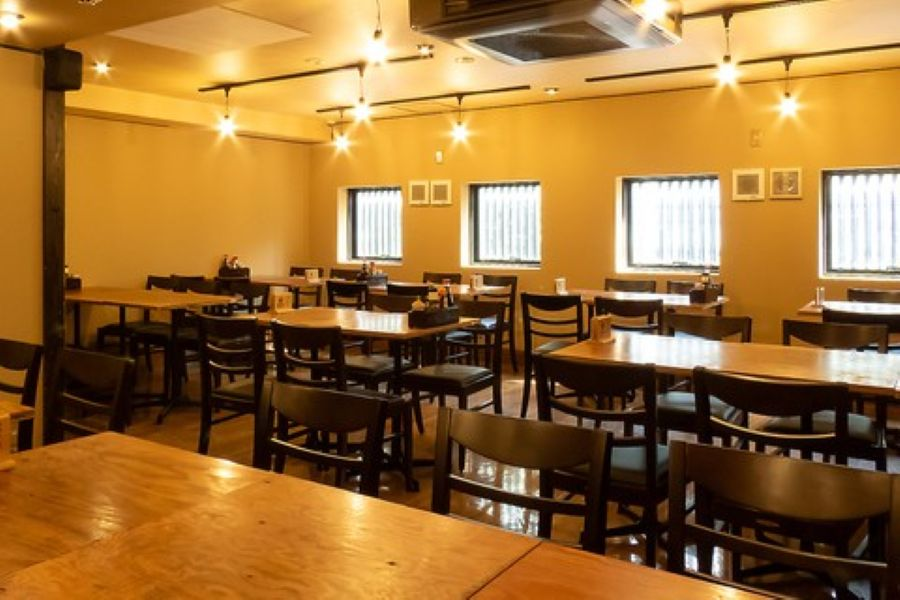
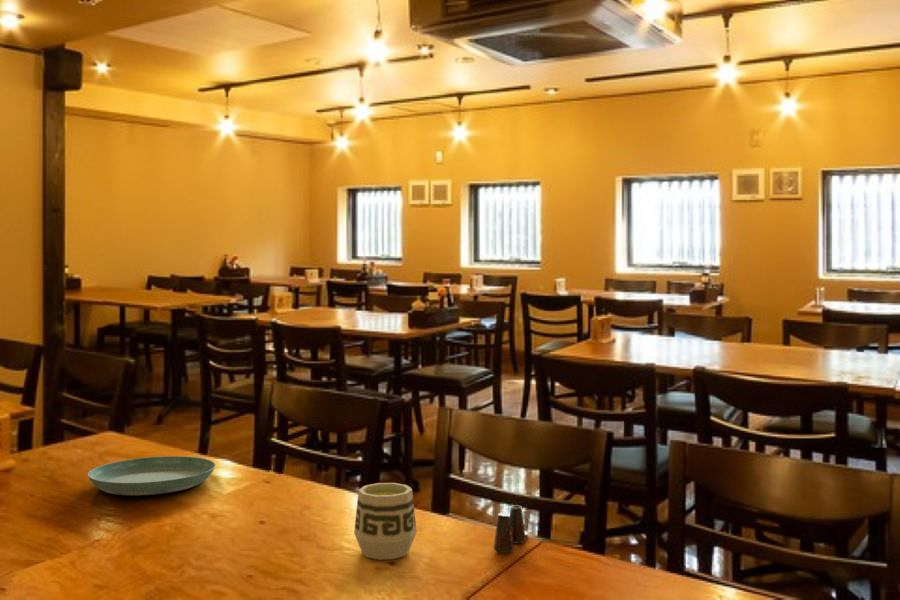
+ saucer [87,455,217,496]
+ cup [353,482,418,560]
+ salt shaker [493,504,529,554]
